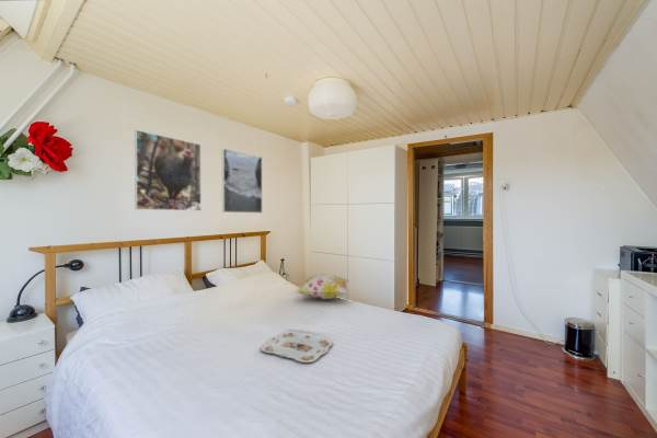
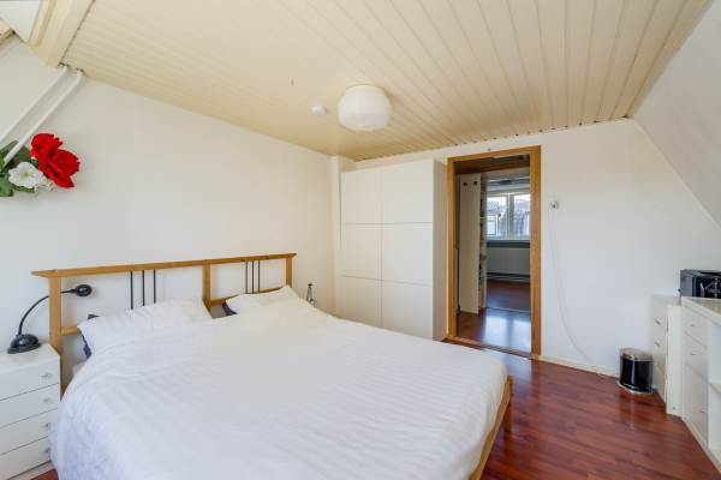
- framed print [221,148,263,214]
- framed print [134,129,203,211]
- decorative pillow [295,272,350,301]
- serving tray [260,330,334,364]
